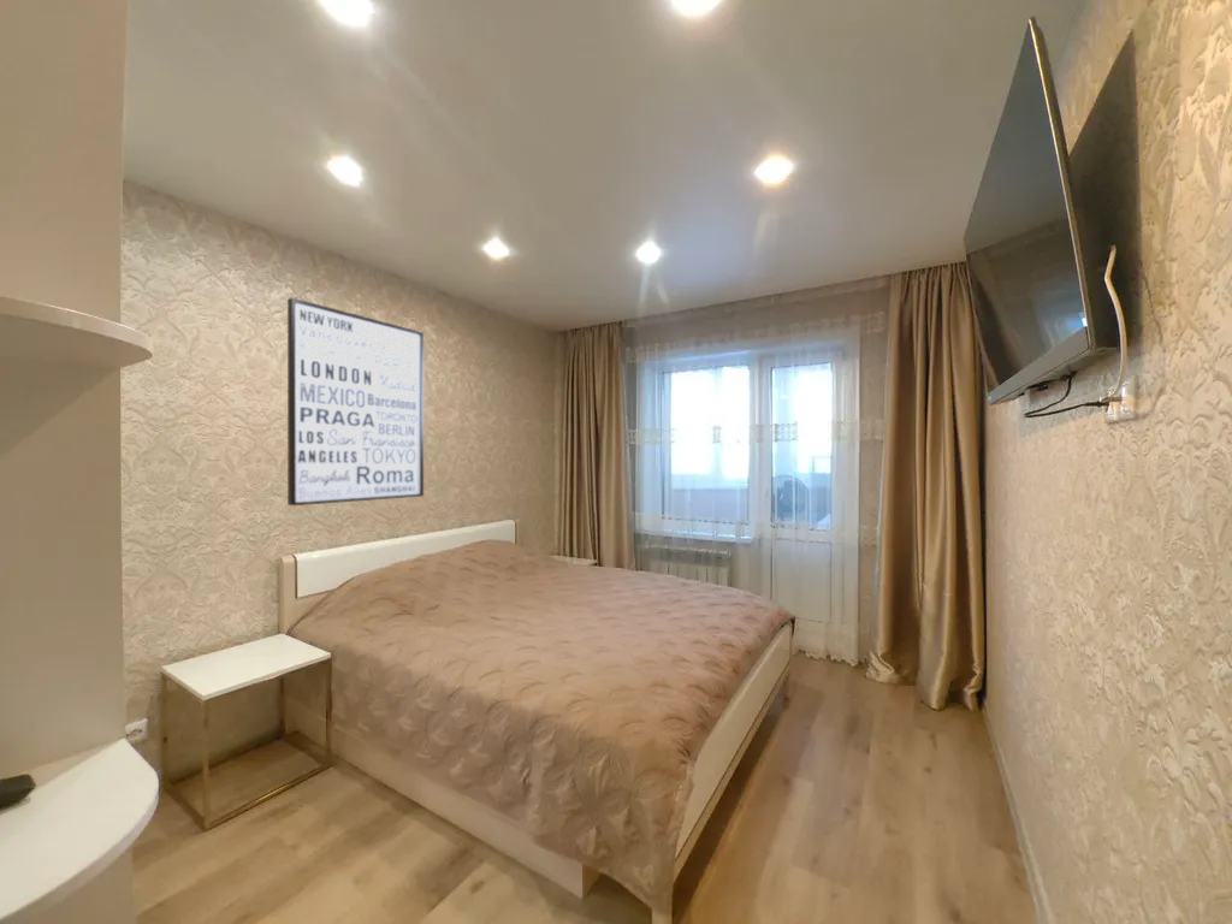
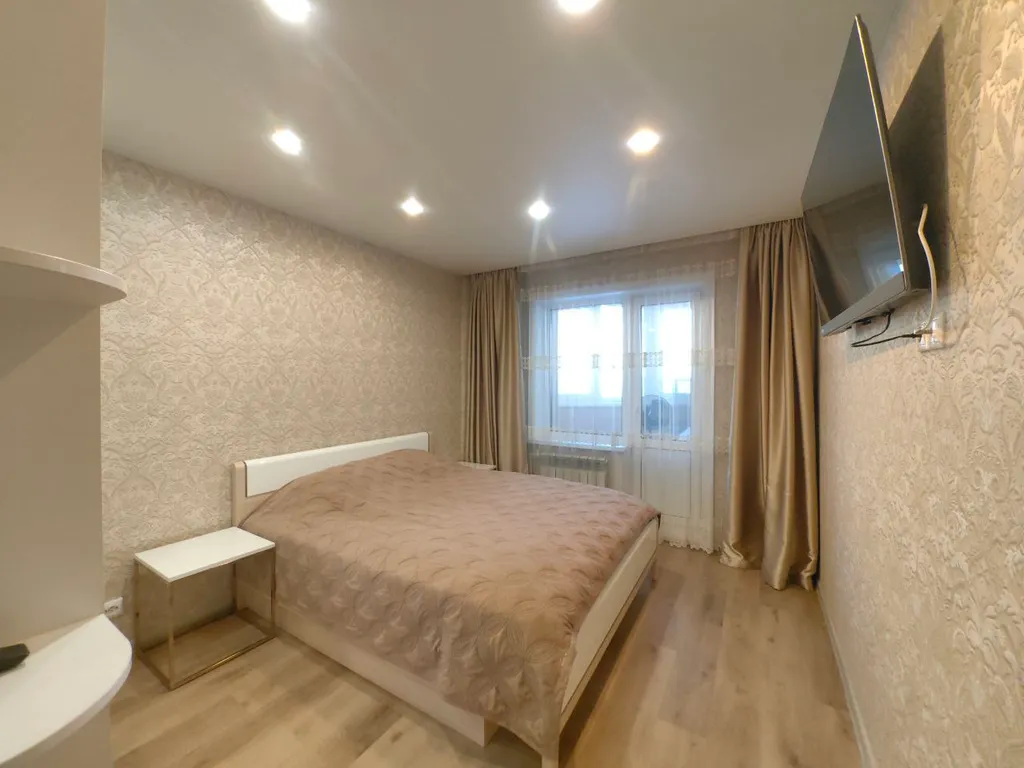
- wall art [286,297,425,507]
